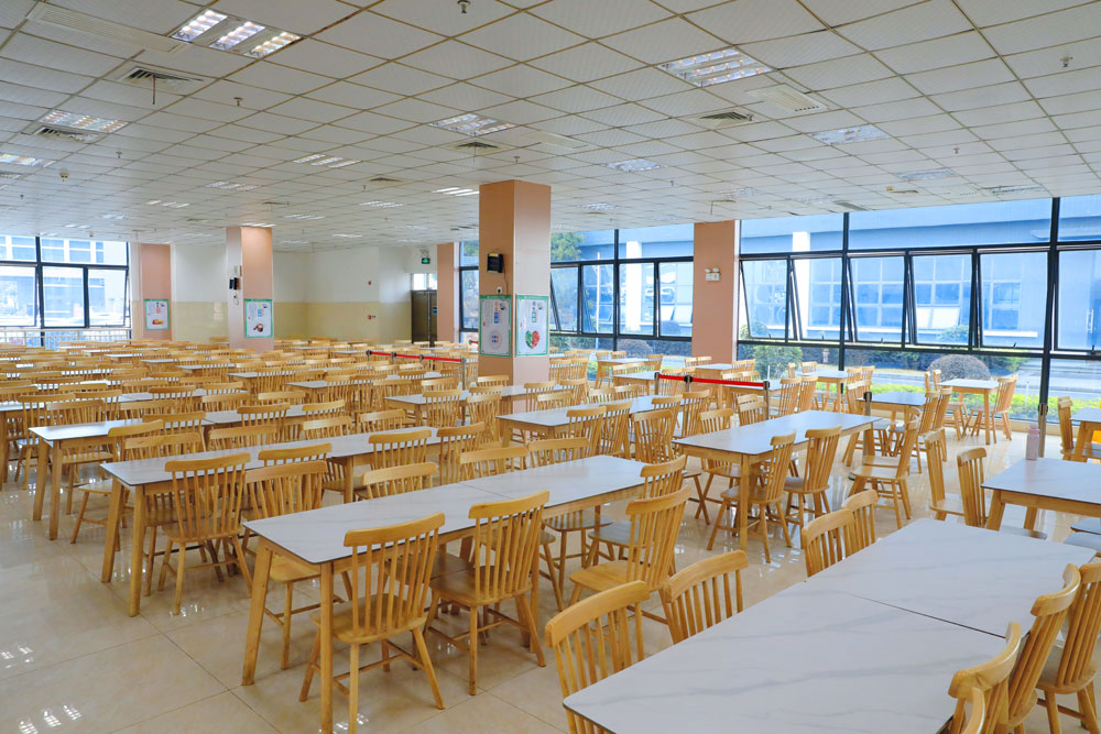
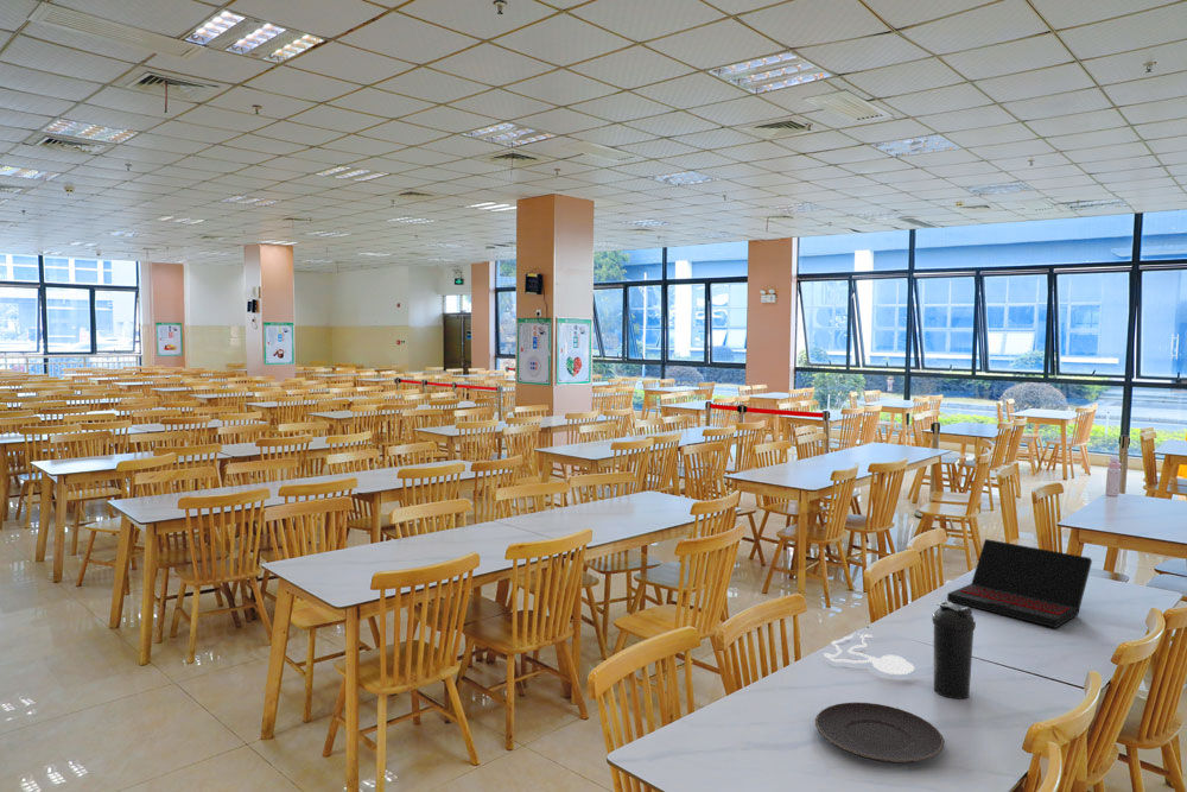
+ water bottle [931,600,977,699]
+ laptop [946,538,1093,629]
+ plate [814,702,946,765]
+ medallion [823,633,915,676]
